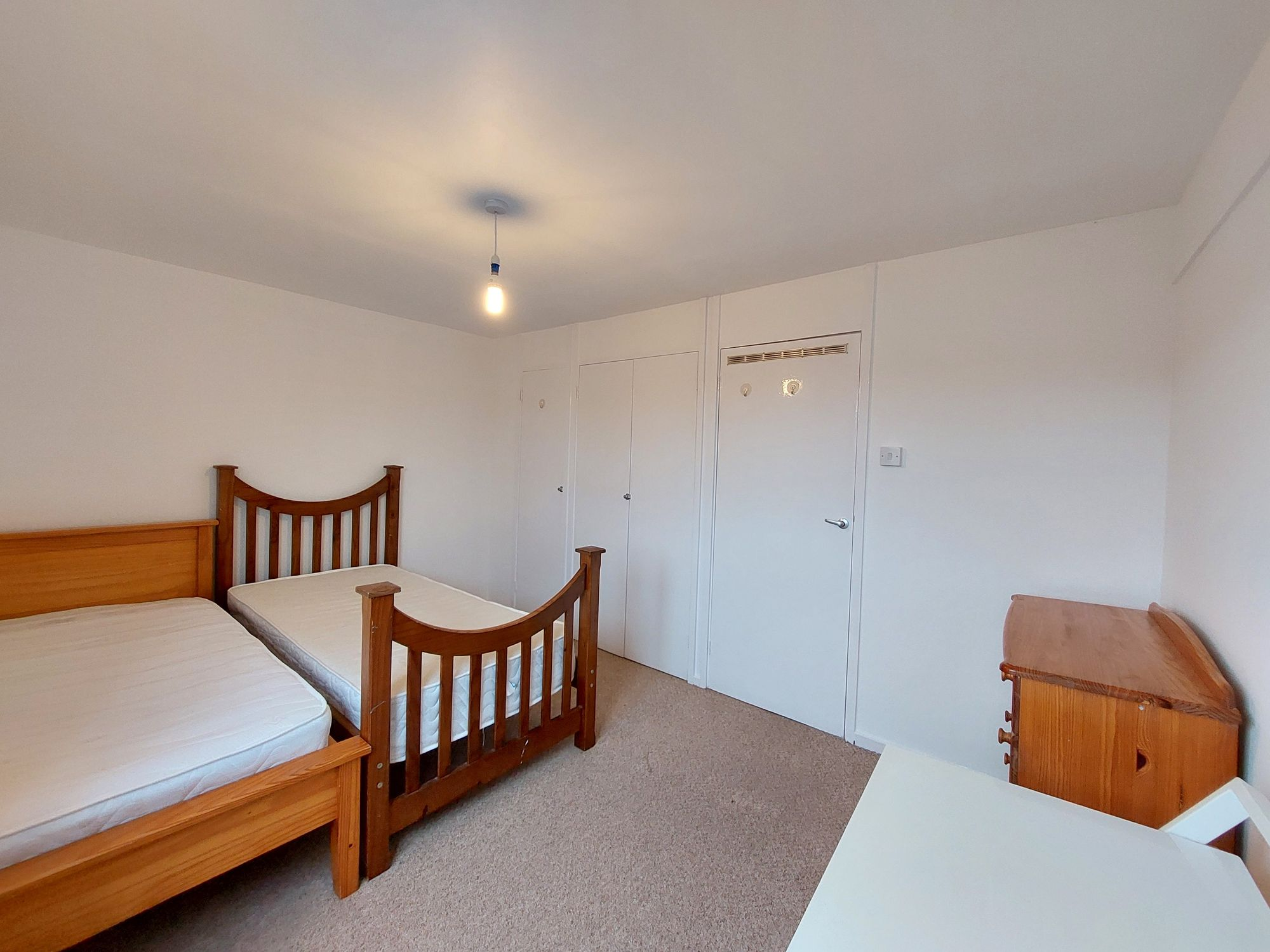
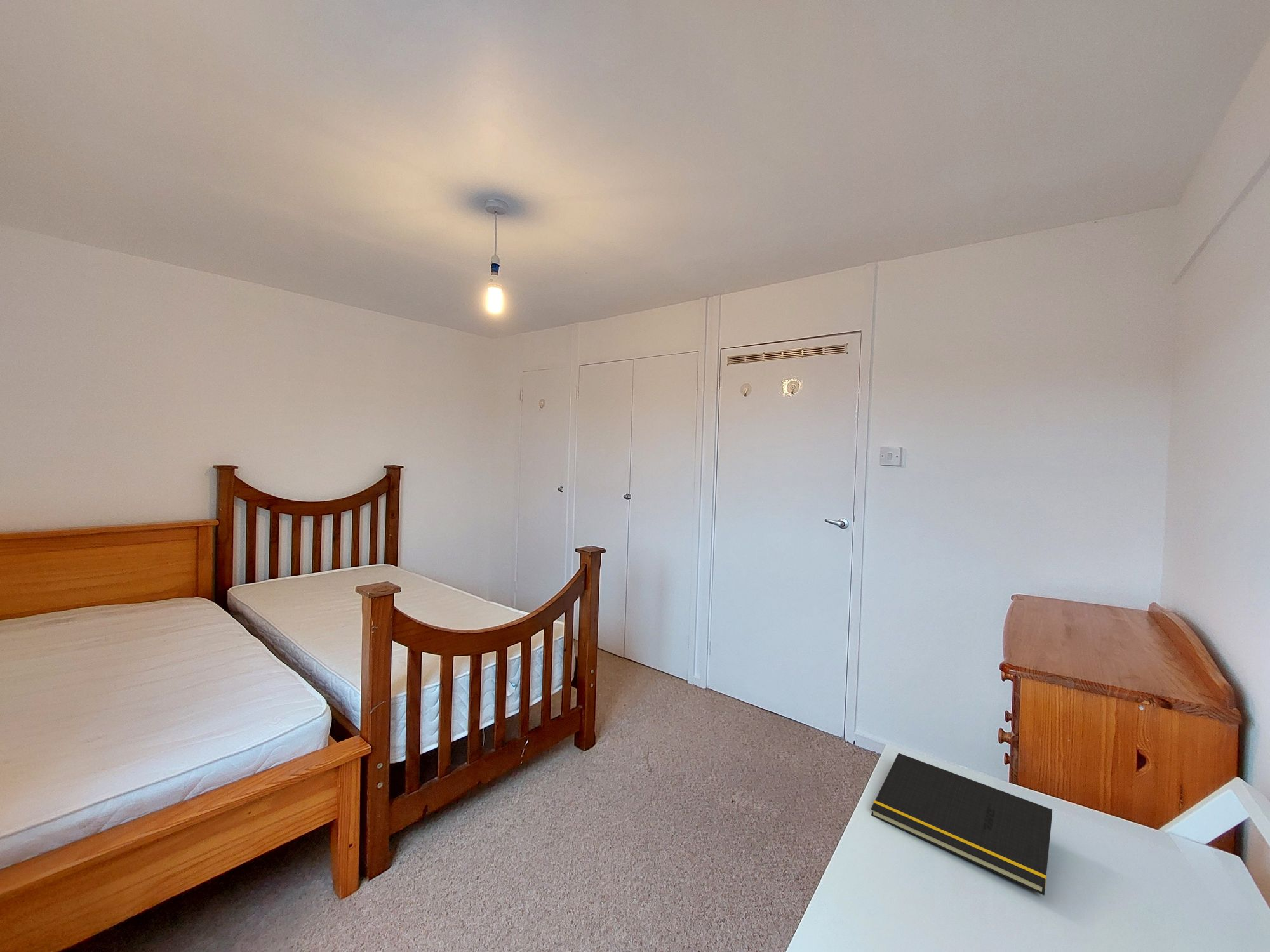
+ notepad [871,753,1053,896]
